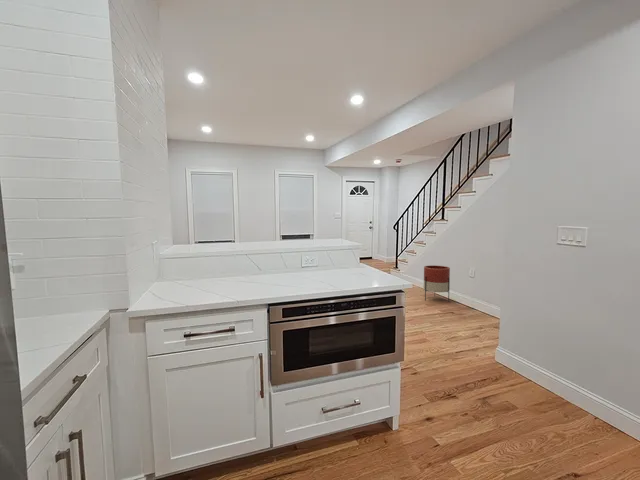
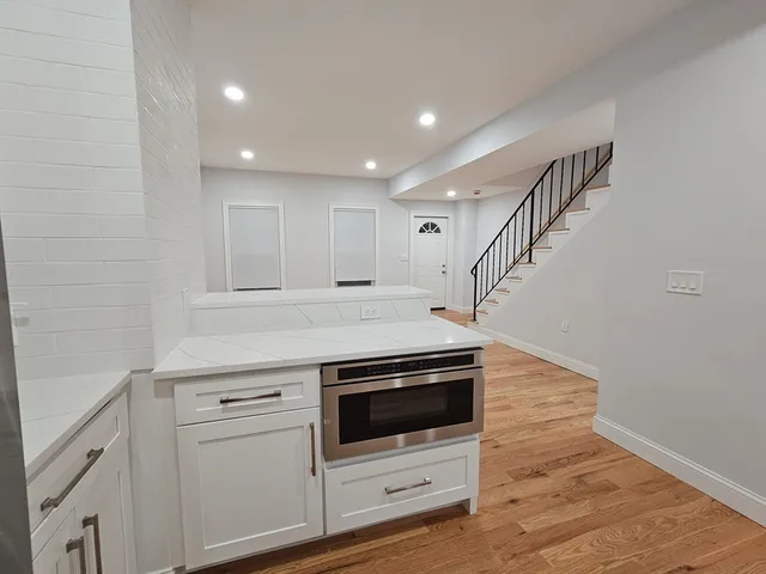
- planter [423,264,451,303]
